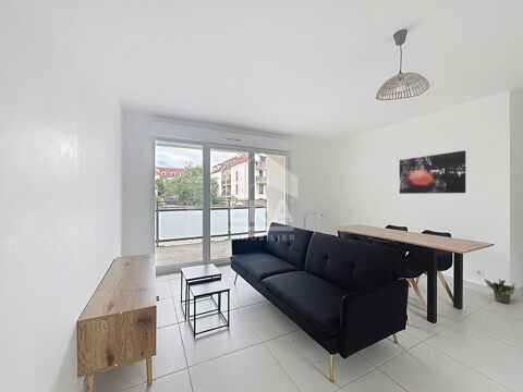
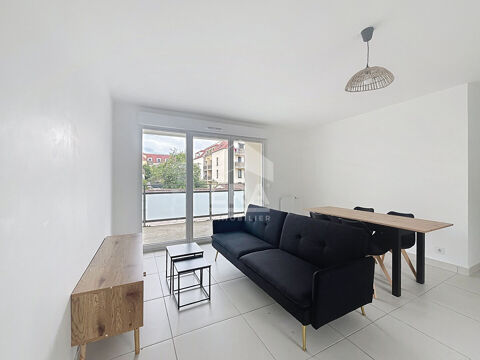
- potted plant [483,278,516,305]
- wall art [399,149,466,195]
